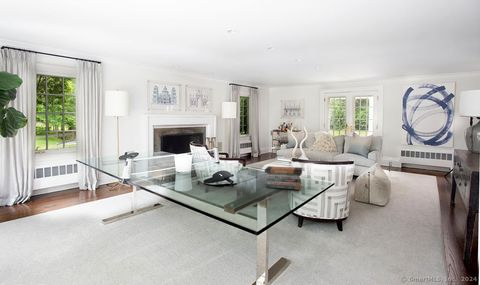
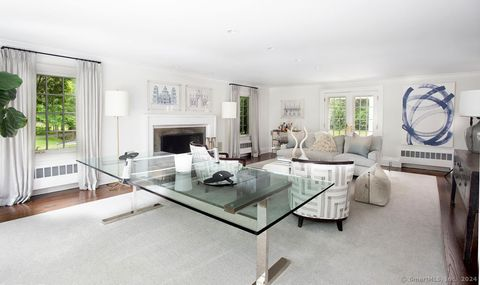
- book stack [264,165,303,191]
